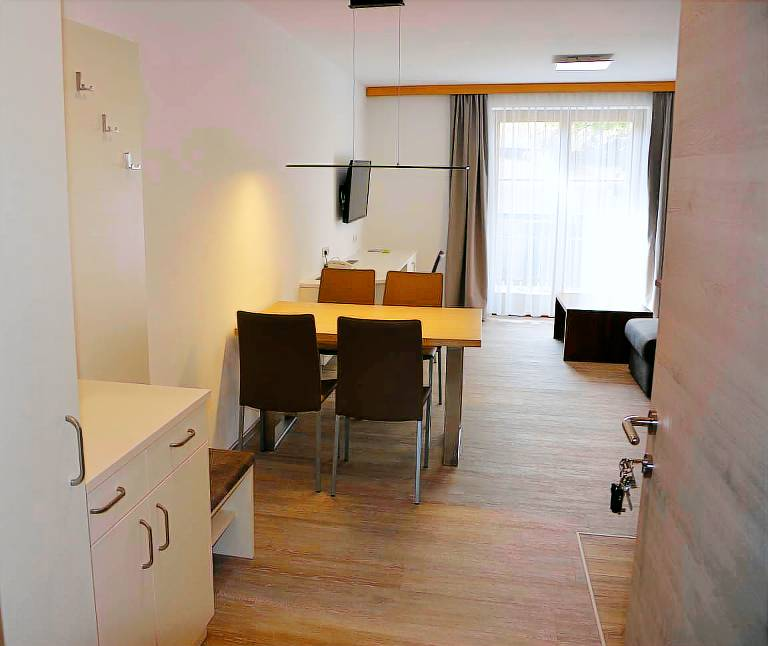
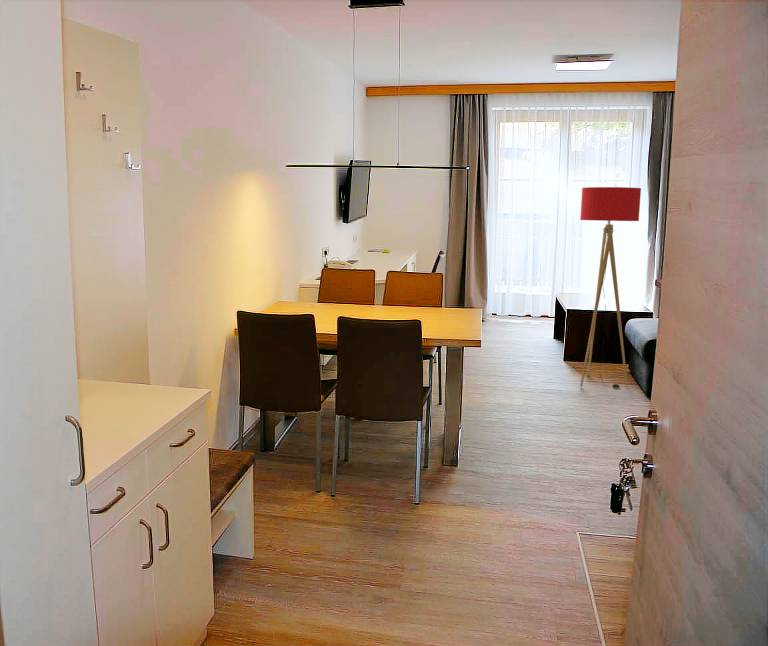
+ floor lamp [579,186,642,388]
